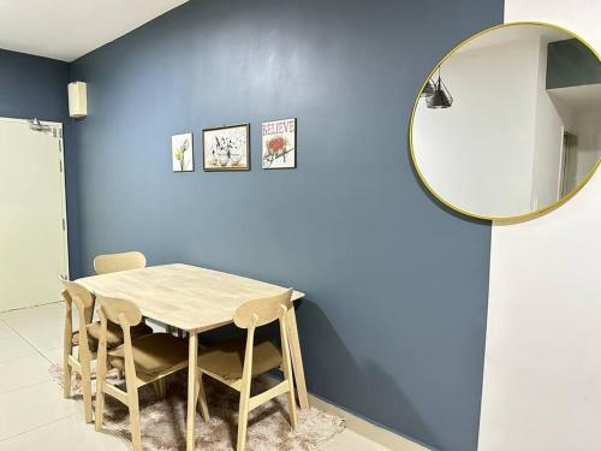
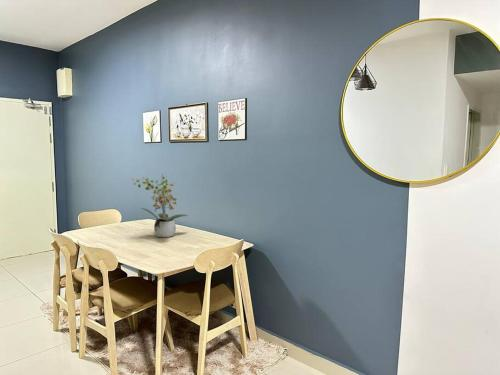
+ potted plant [131,173,189,238]
